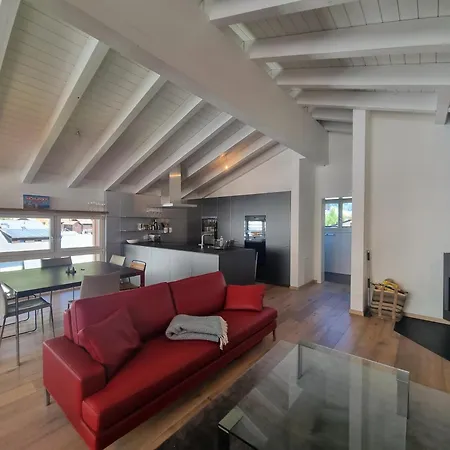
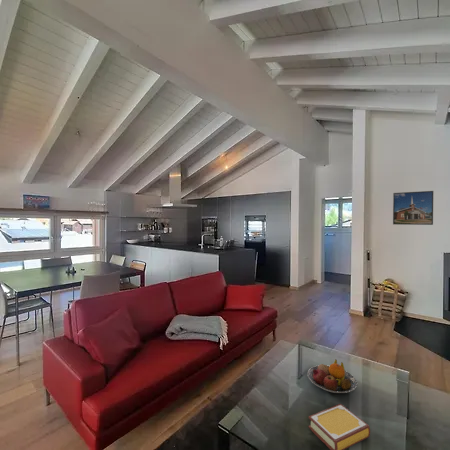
+ fruit bowl [307,358,358,394]
+ book [308,403,371,450]
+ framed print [392,190,434,226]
